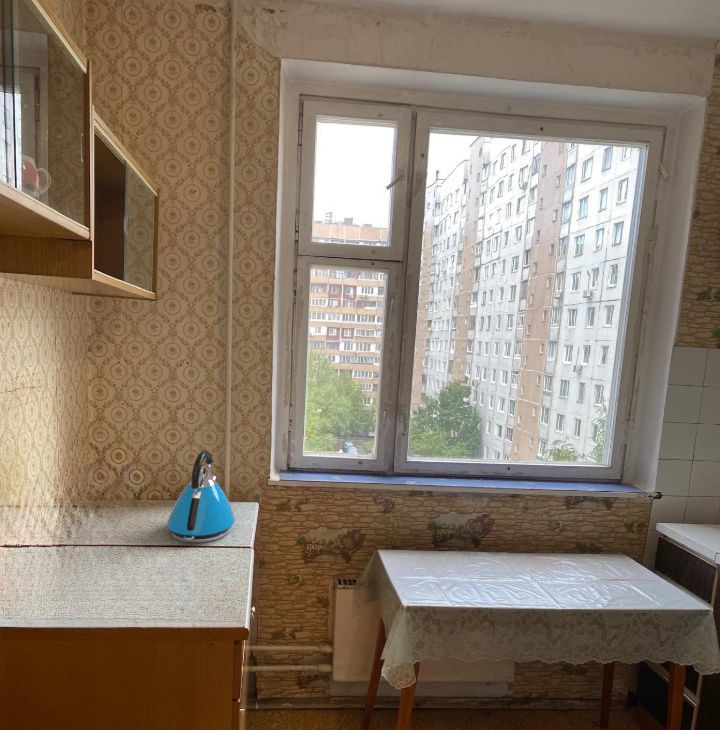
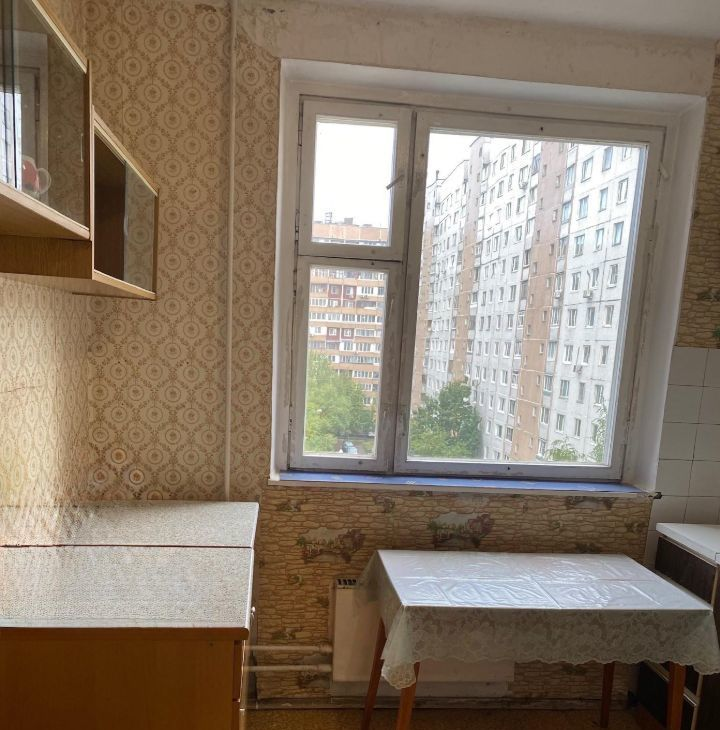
- kettle [166,449,236,544]
